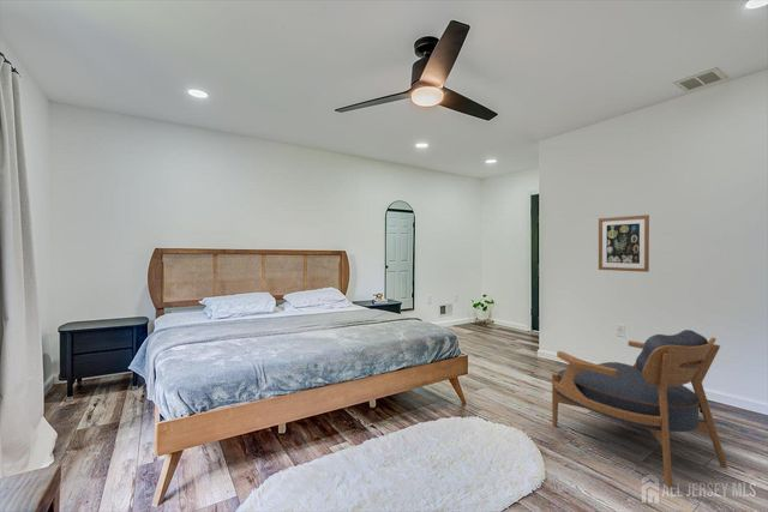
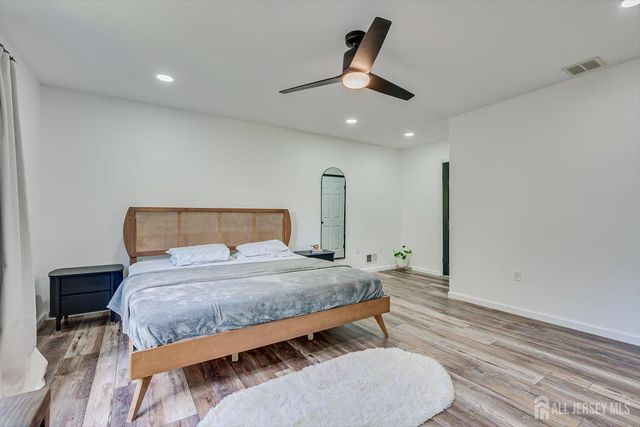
- wall art [598,213,650,273]
- armchair [551,329,728,488]
